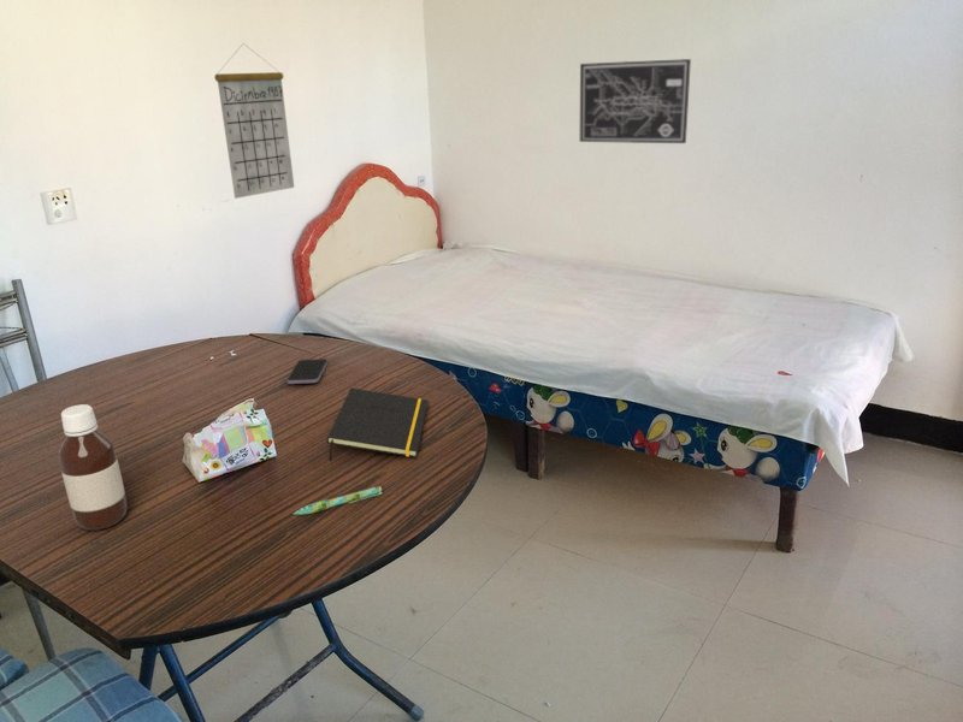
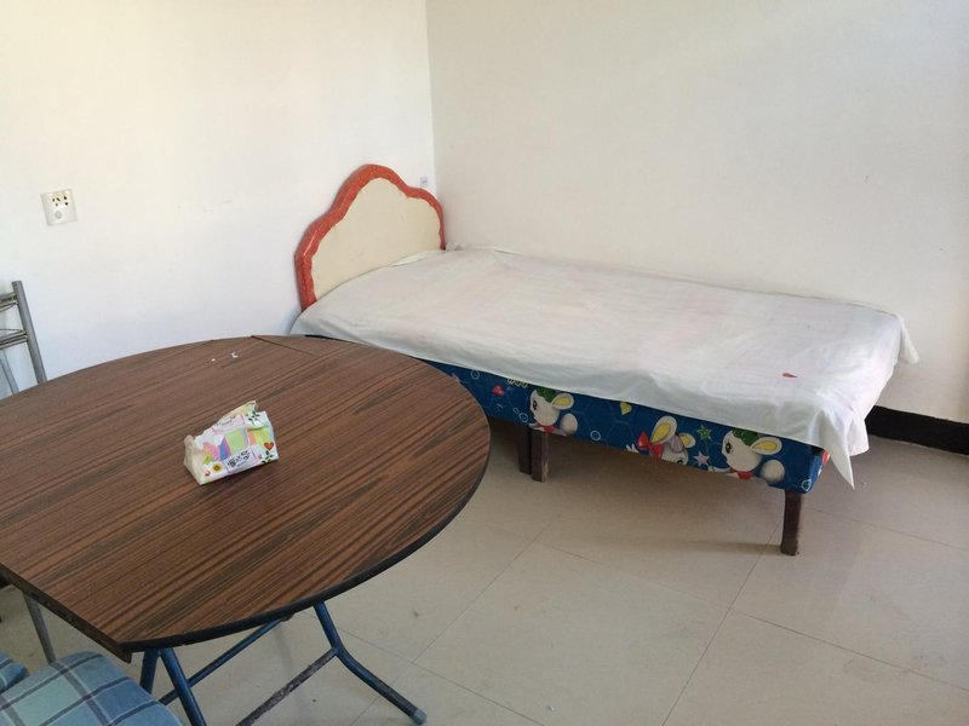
- pen [293,485,383,516]
- notepad [325,387,430,462]
- smartphone [285,357,329,385]
- wall art [579,58,692,144]
- calendar [213,42,295,200]
- bottle [58,403,129,531]
